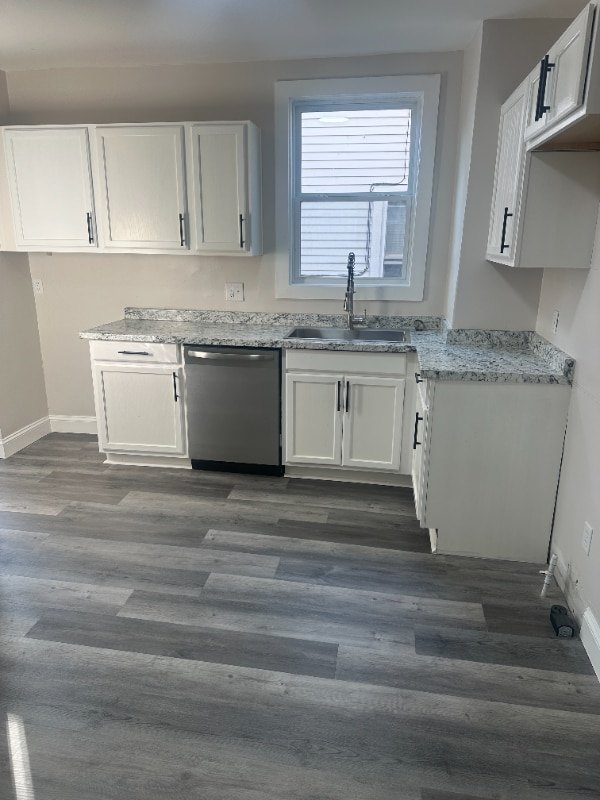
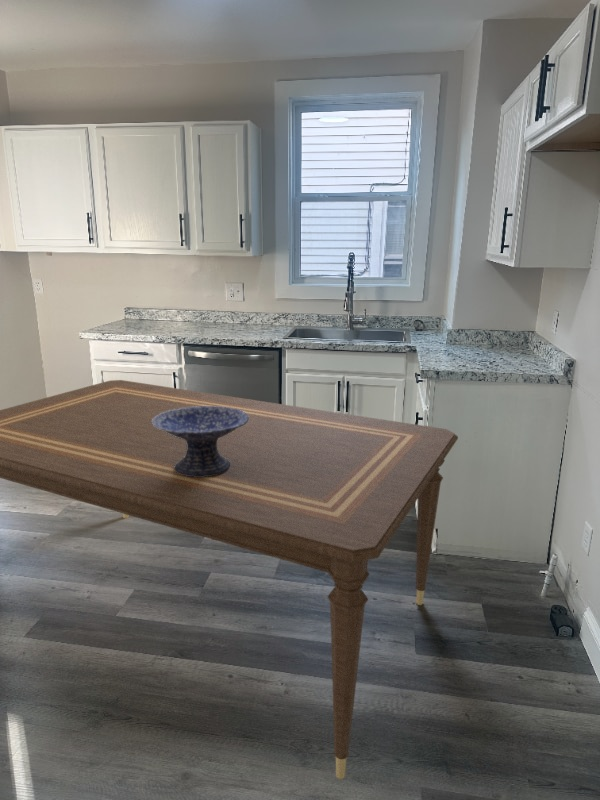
+ decorative bowl [152,406,249,477]
+ dining table [0,379,459,780]
